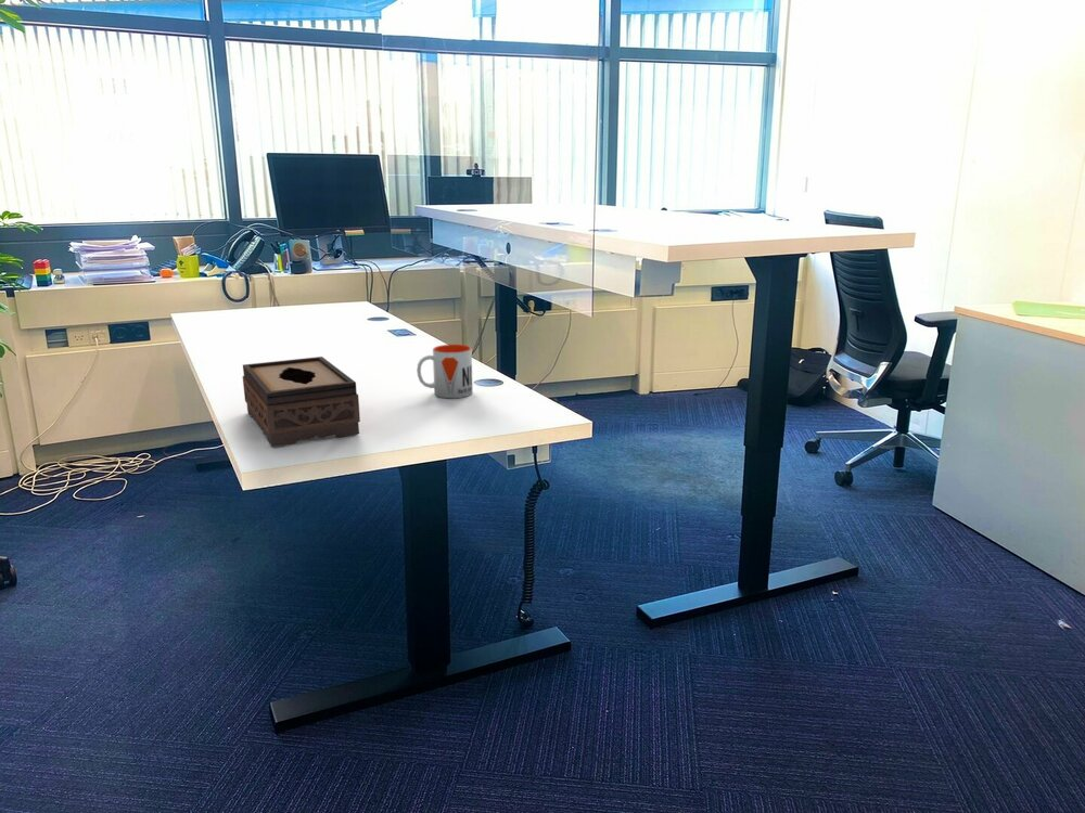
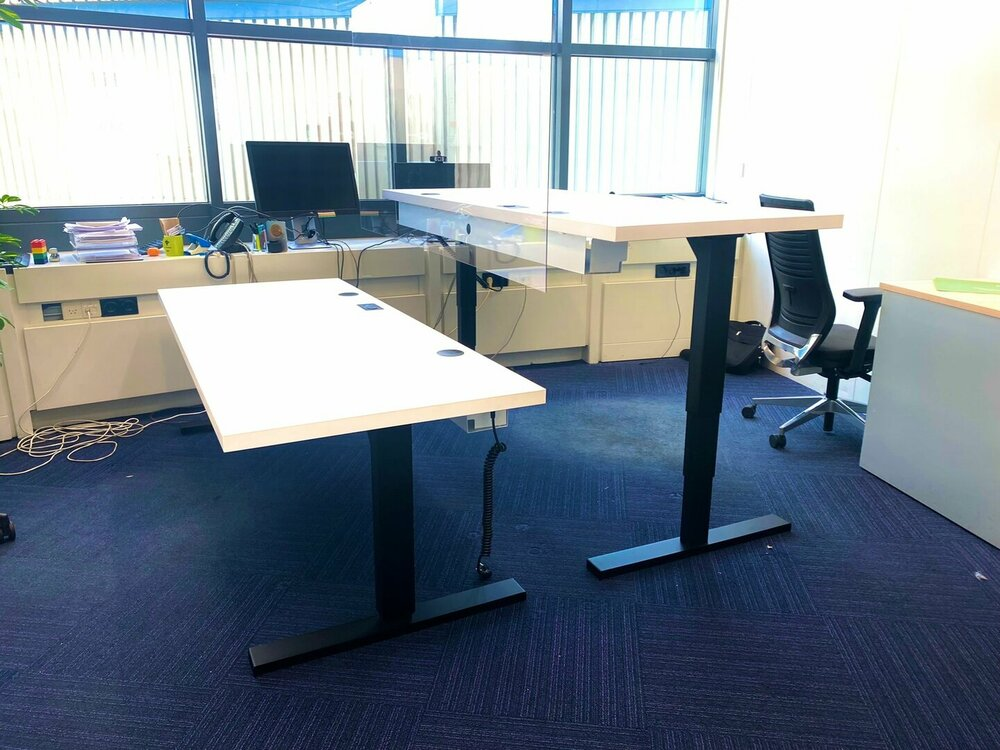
- tissue box [242,356,361,448]
- mug [416,344,474,399]
